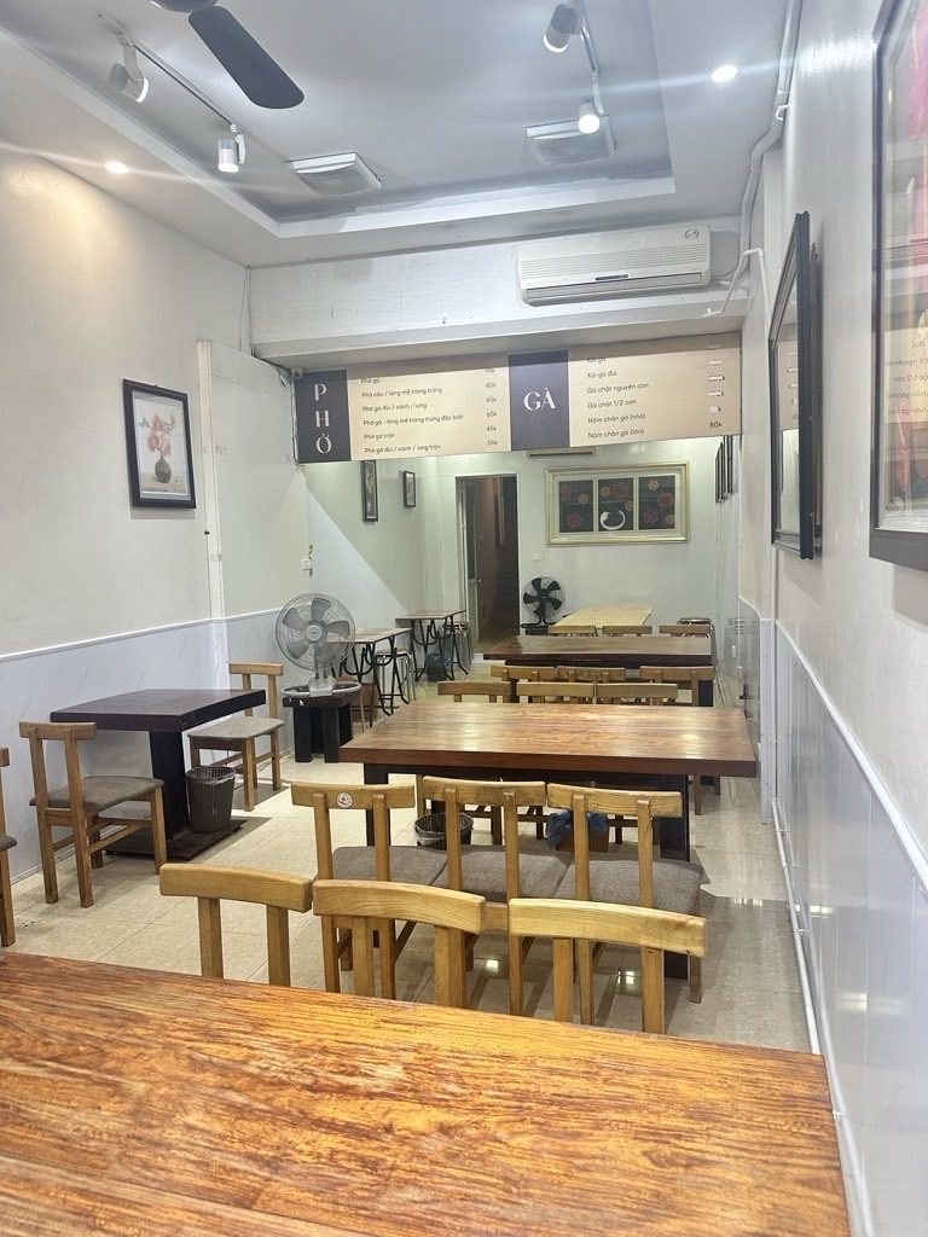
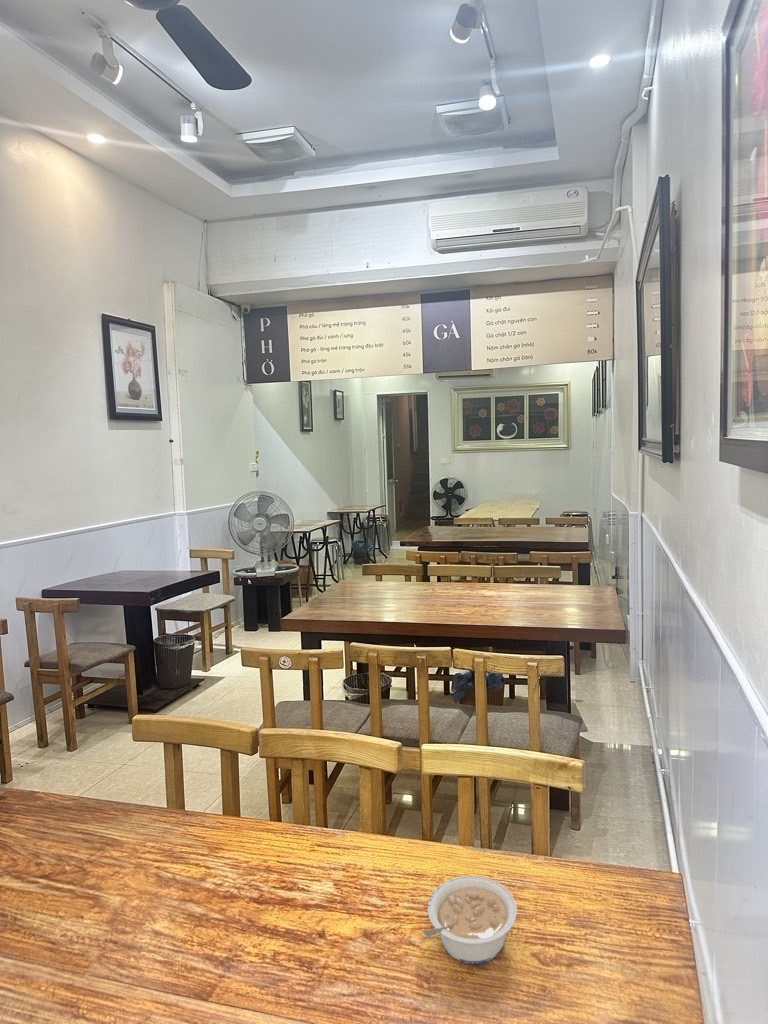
+ legume [421,875,518,965]
